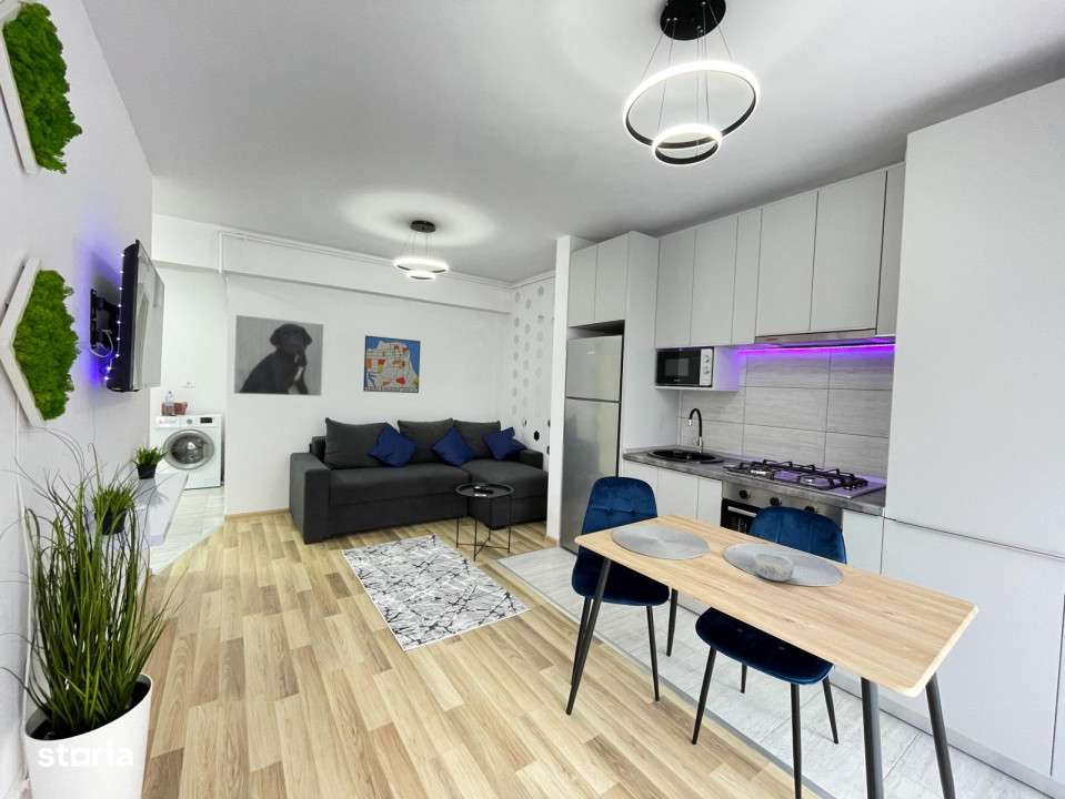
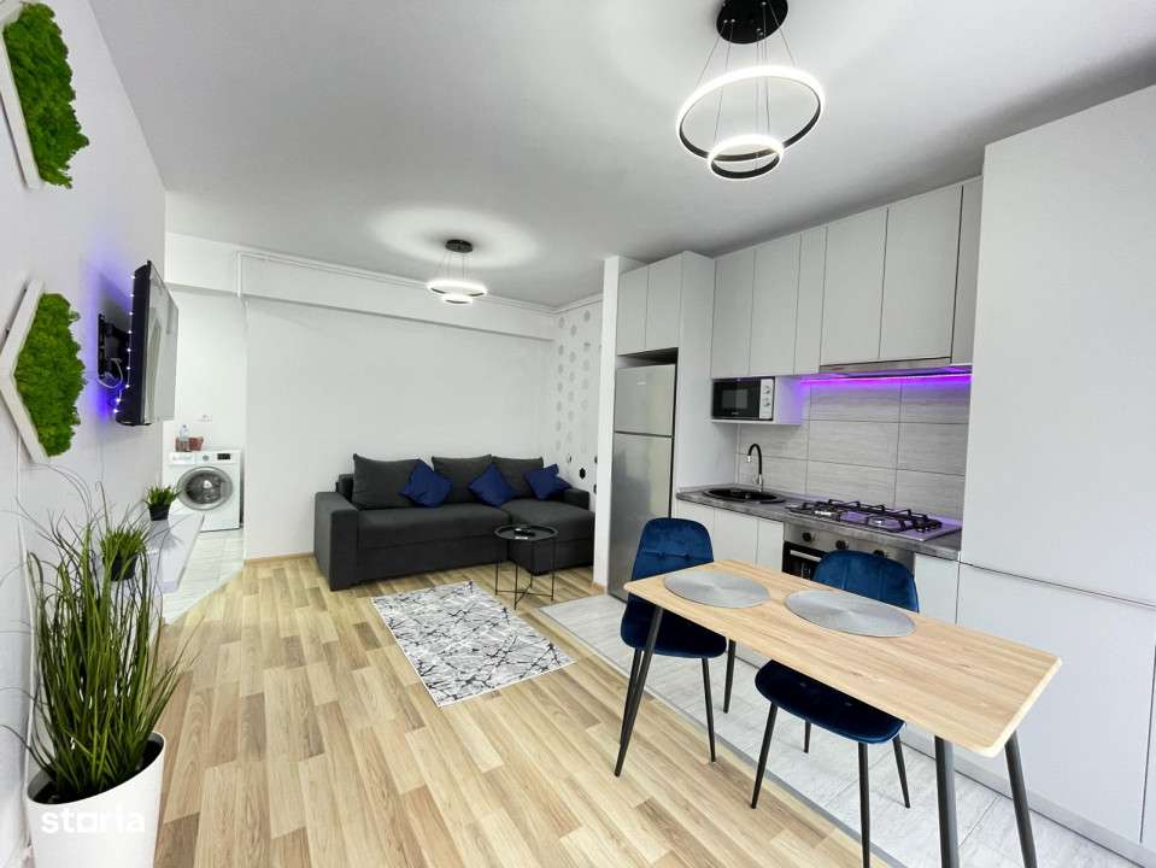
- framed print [233,314,324,397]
- wall art [362,334,421,394]
- decorative bowl [752,552,795,583]
